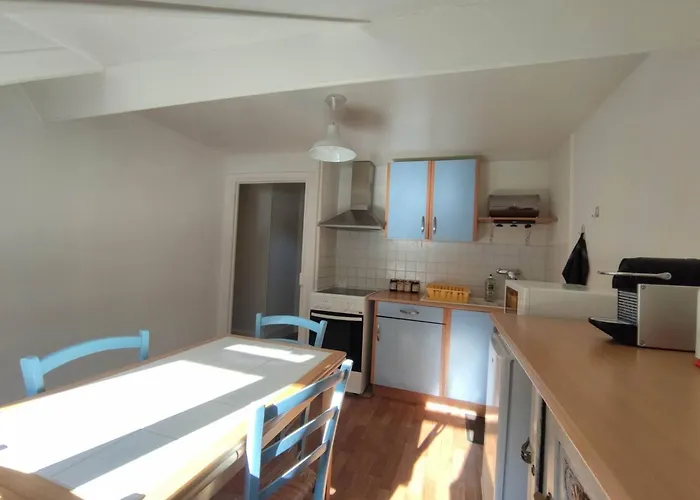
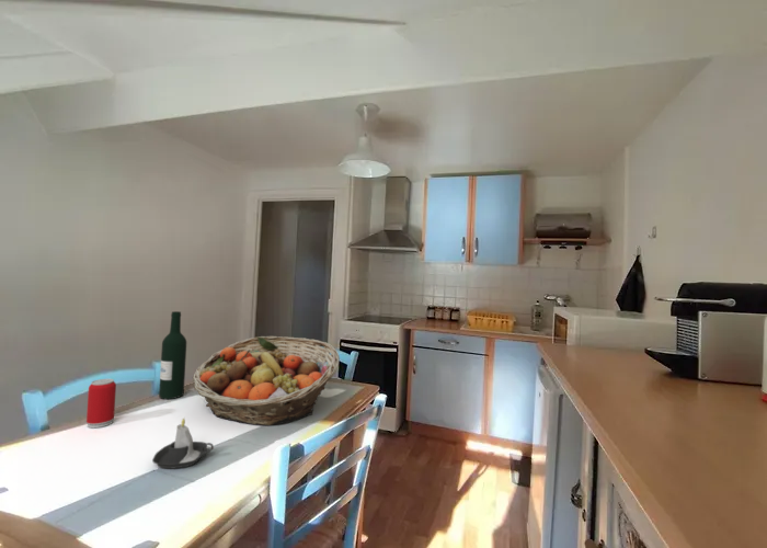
+ fruit basket [192,335,341,426]
+ wine bottle [158,310,187,400]
+ candle [151,418,215,469]
+ beverage can [85,378,117,429]
